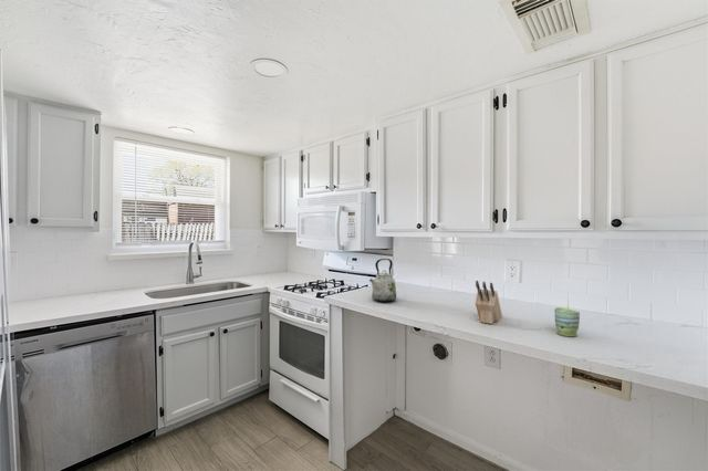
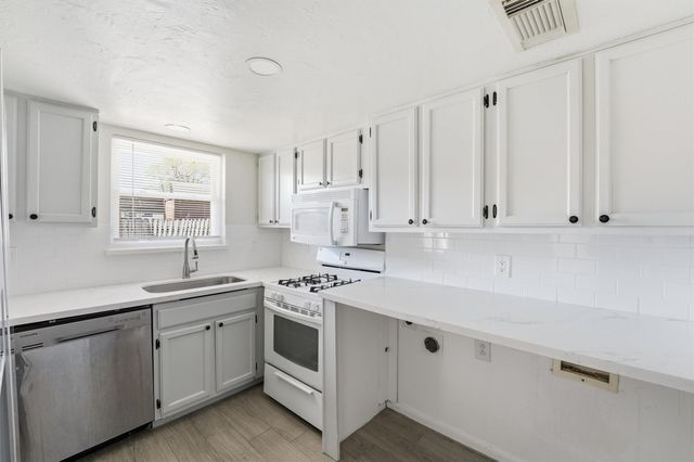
- knife block [475,280,503,325]
- mug [553,306,581,337]
- kettle [368,258,397,303]
